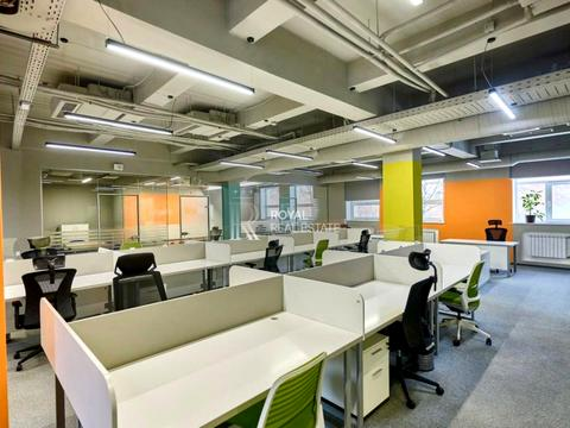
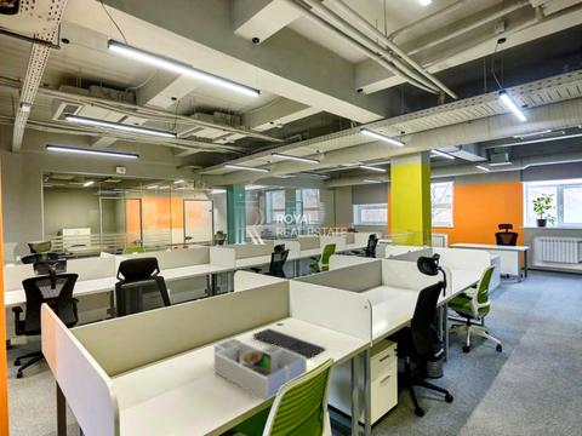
+ keyboard [251,327,326,358]
+ desk organizer [213,337,308,402]
